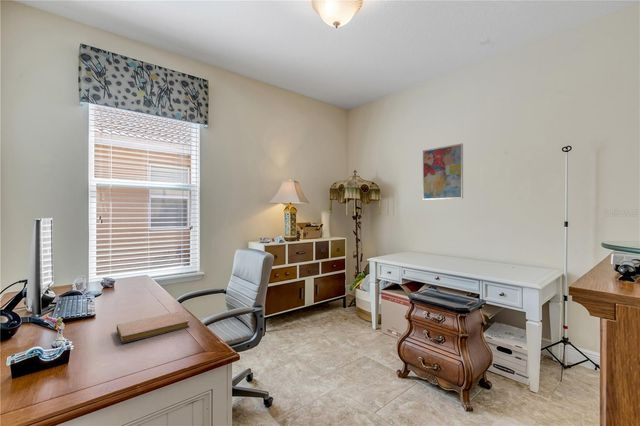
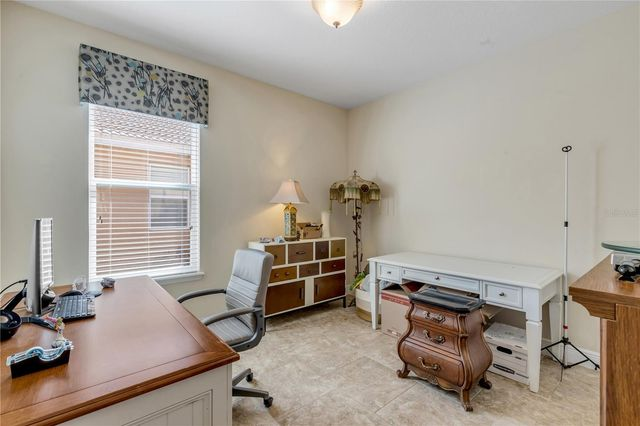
- wall art [422,142,464,201]
- notebook [116,311,190,344]
